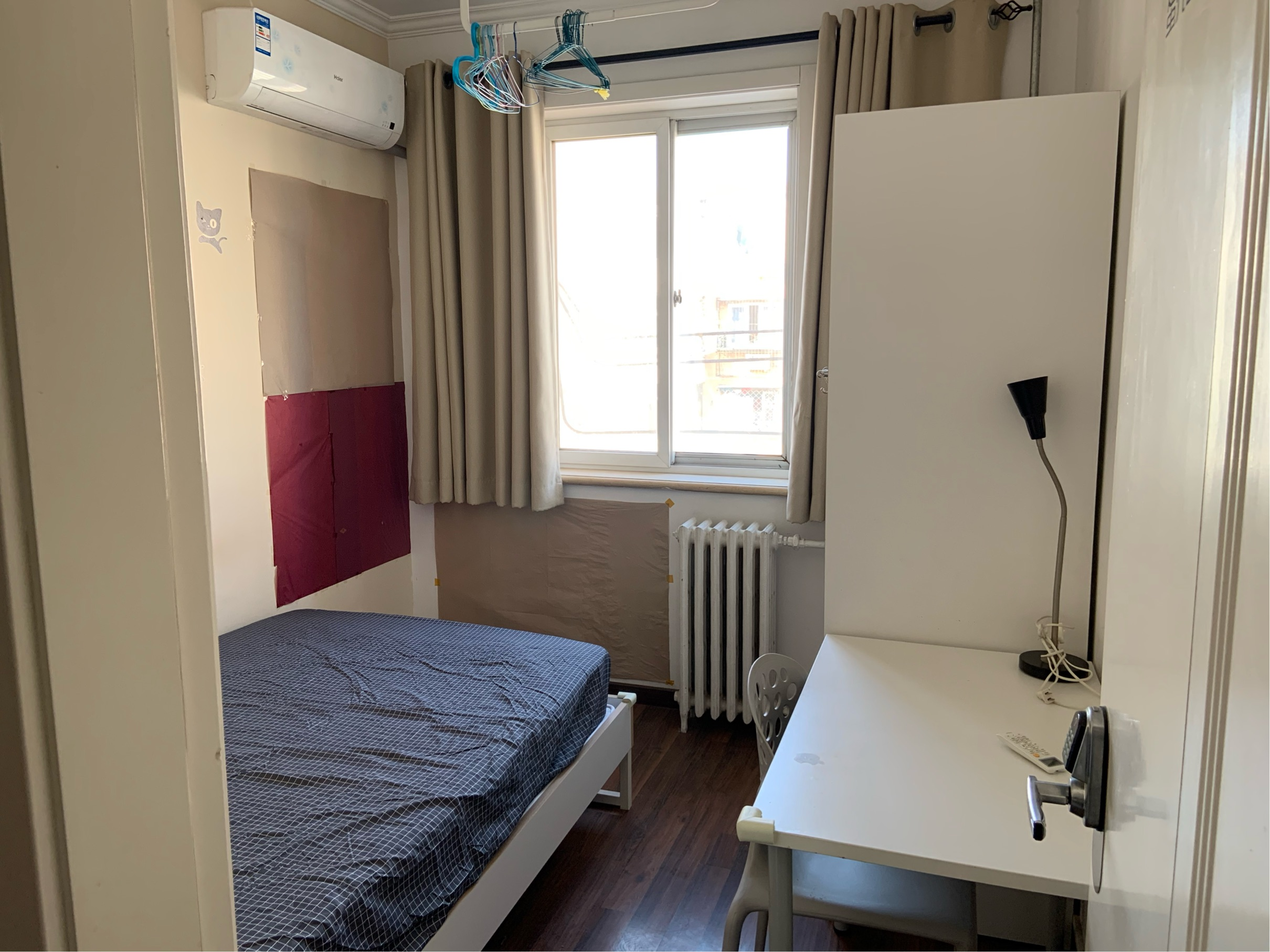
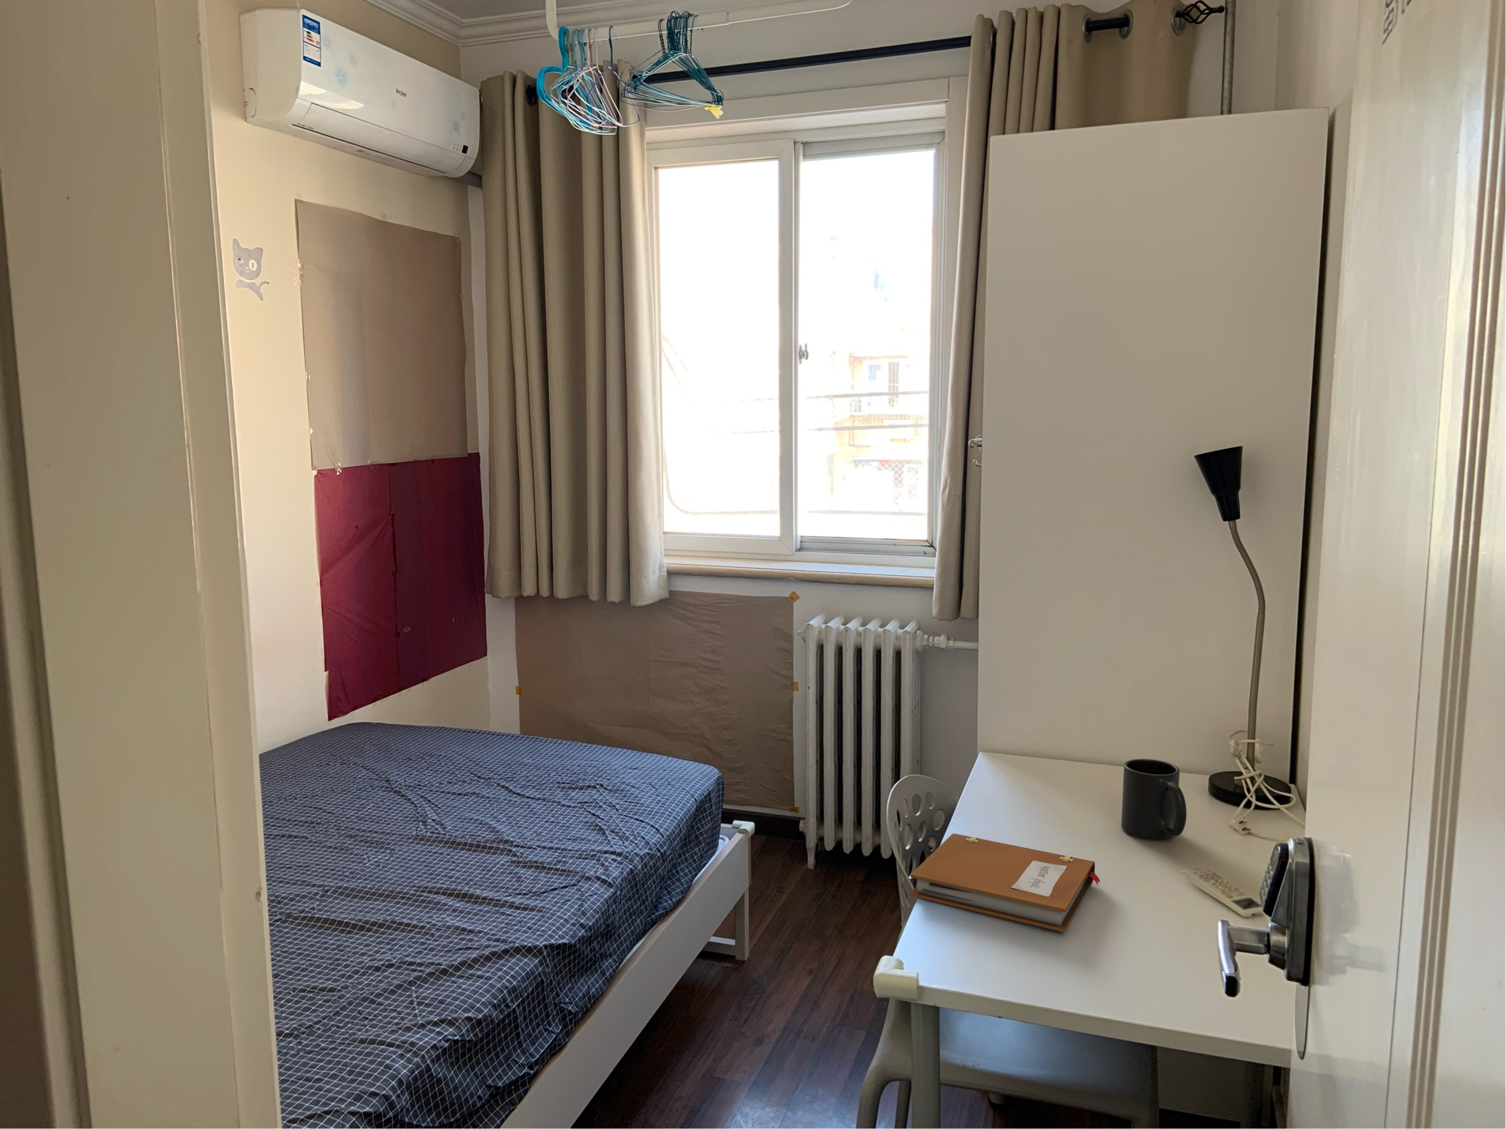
+ notebook [910,833,1100,933]
+ mug [1121,758,1187,841]
